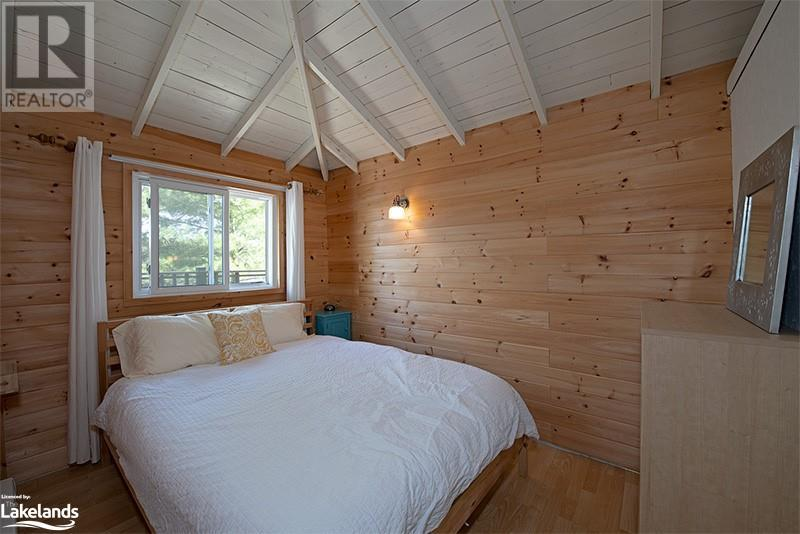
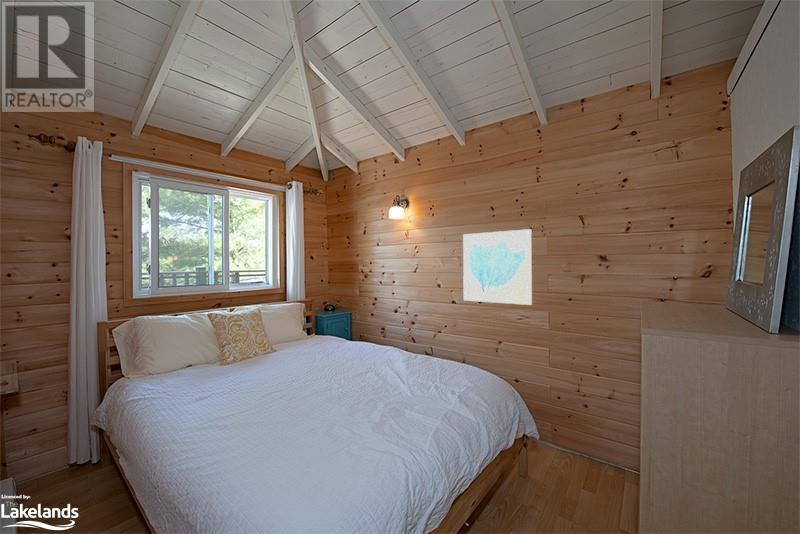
+ wall art [462,228,533,306]
